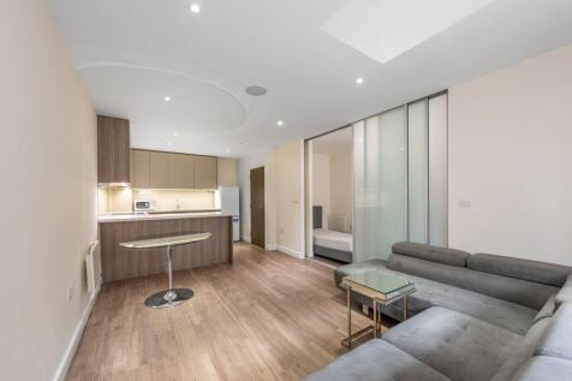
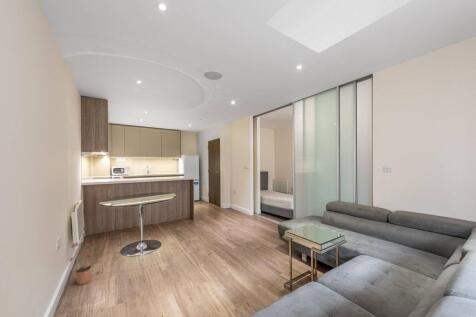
+ potted plant [69,241,95,286]
